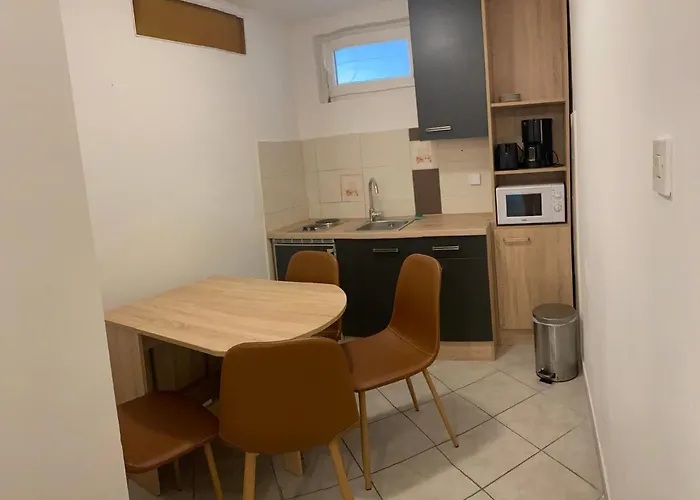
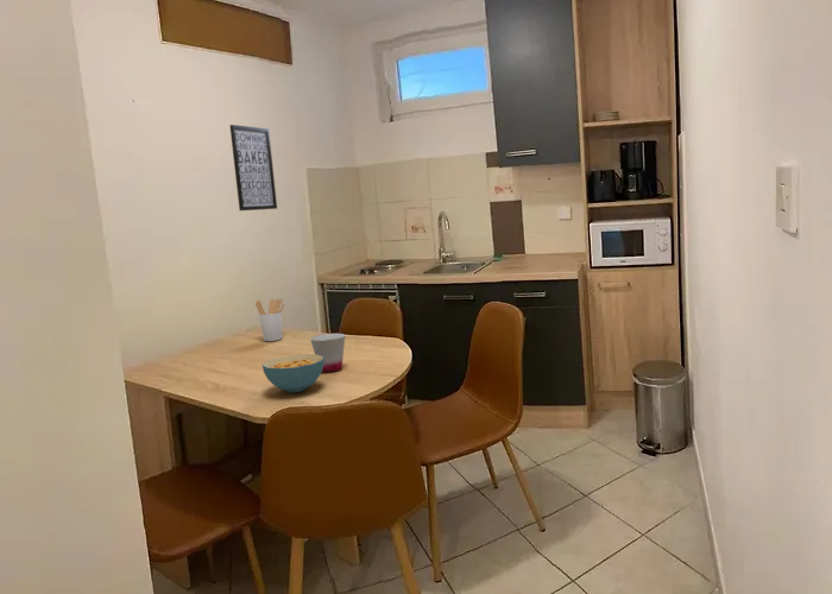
+ wall art [228,124,278,211]
+ cup [309,333,346,373]
+ cereal bowl [261,353,324,393]
+ utensil holder [254,298,285,342]
